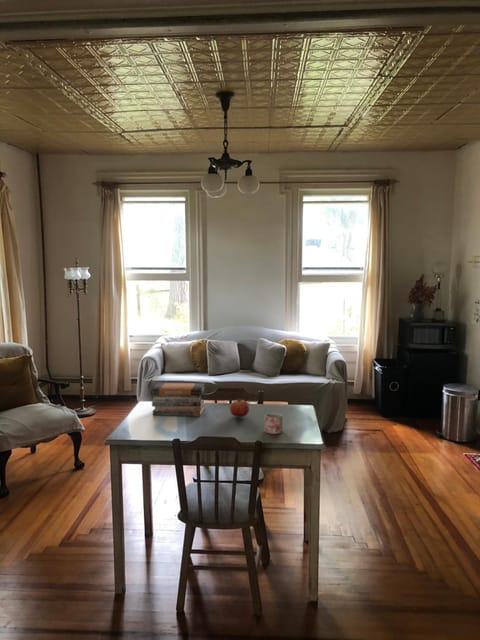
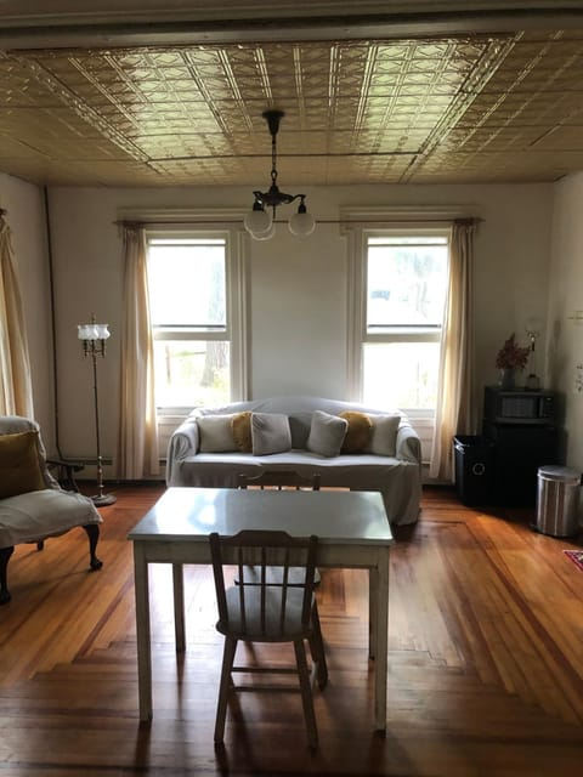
- book stack [150,382,206,417]
- fruit [229,397,250,418]
- mug [264,412,283,435]
